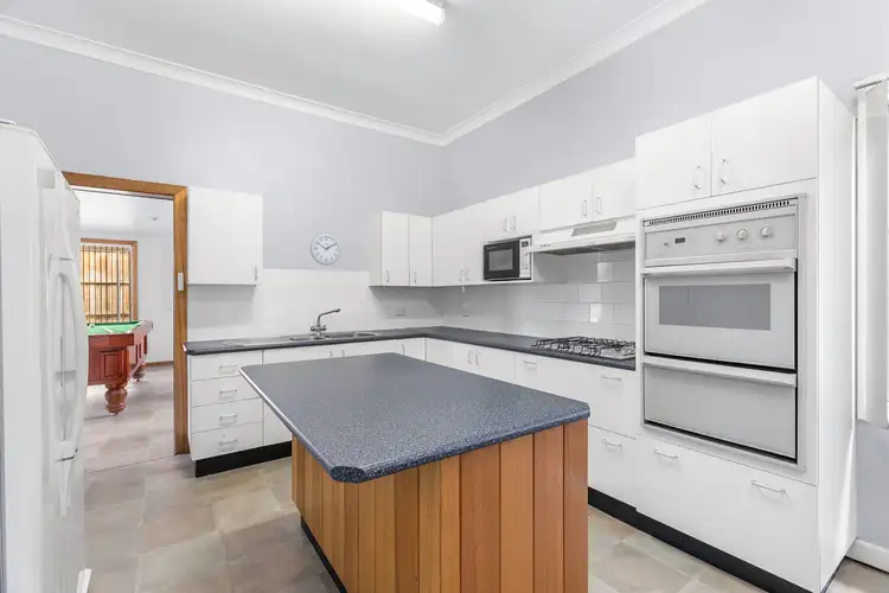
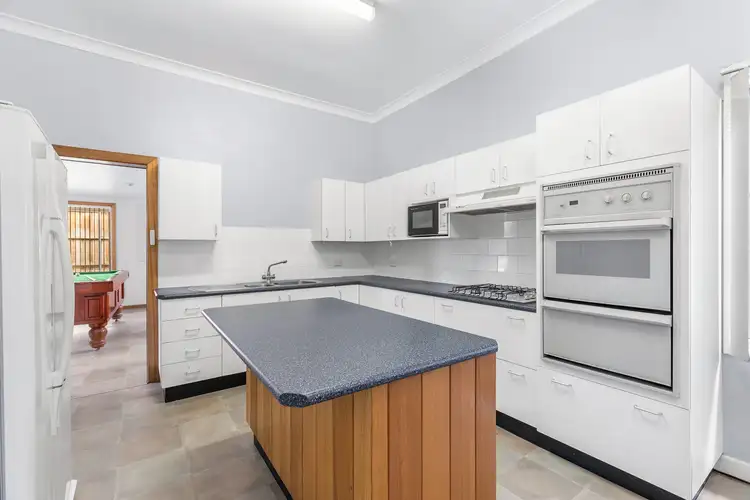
- wall clock [309,232,343,266]
